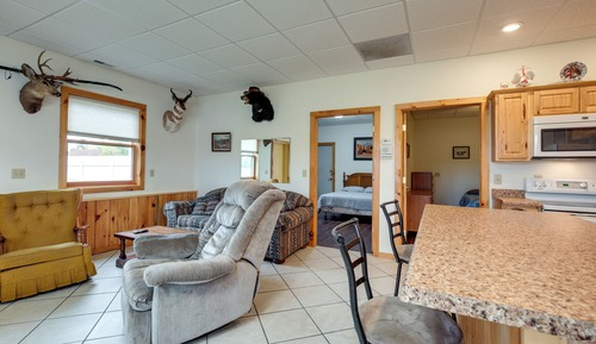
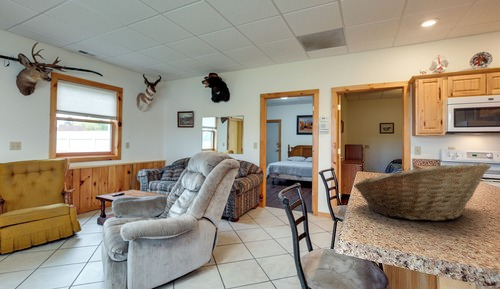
+ fruit basket [353,162,492,222]
